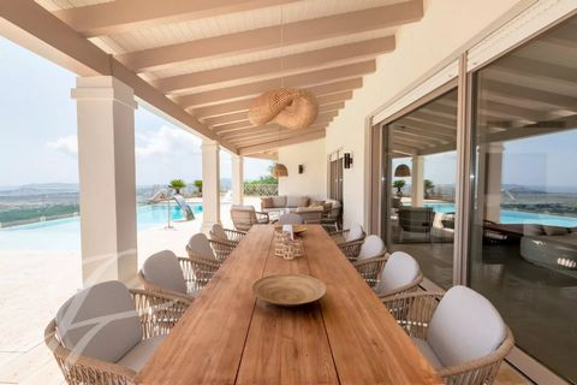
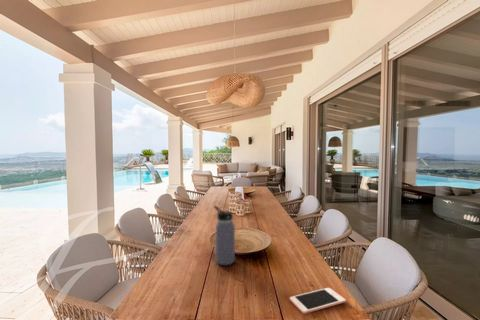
+ water bottle [213,204,236,266]
+ cell phone [289,287,347,315]
